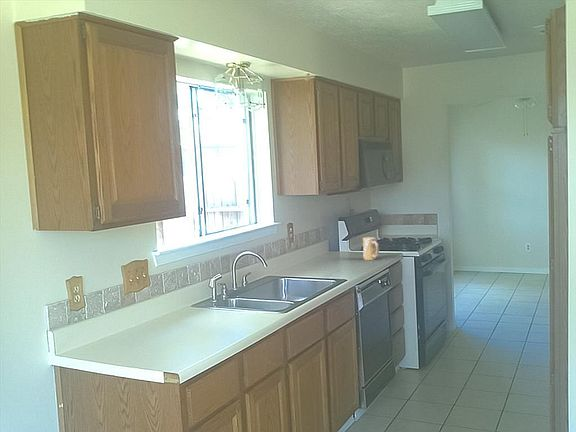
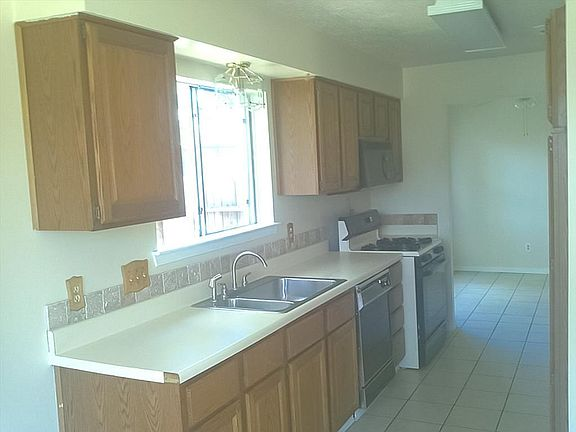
- mug [362,236,380,261]
